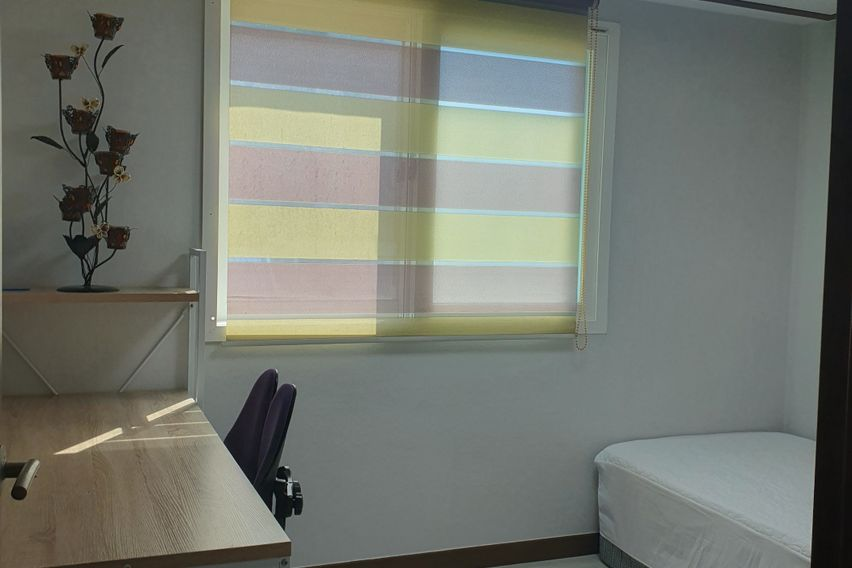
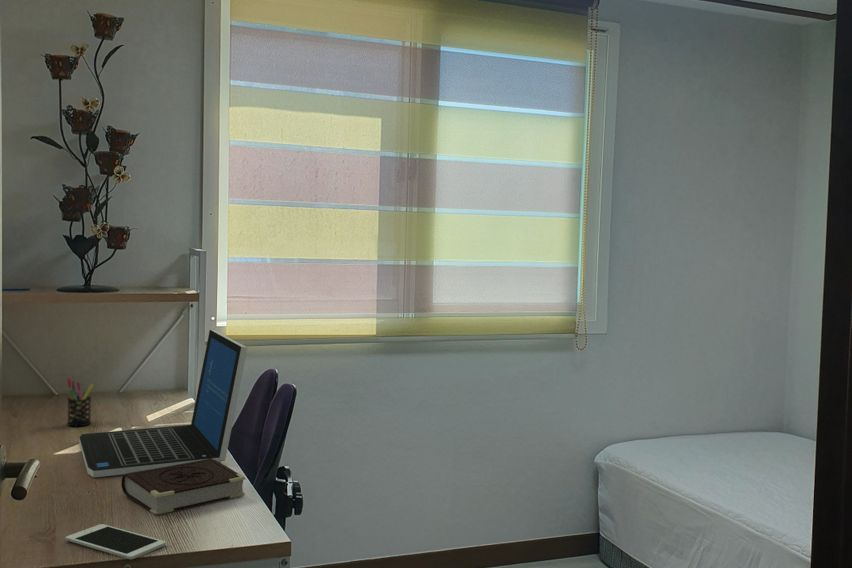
+ cell phone [65,523,167,560]
+ laptop [78,329,248,478]
+ pen holder [66,378,94,427]
+ book [120,459,247,516]
